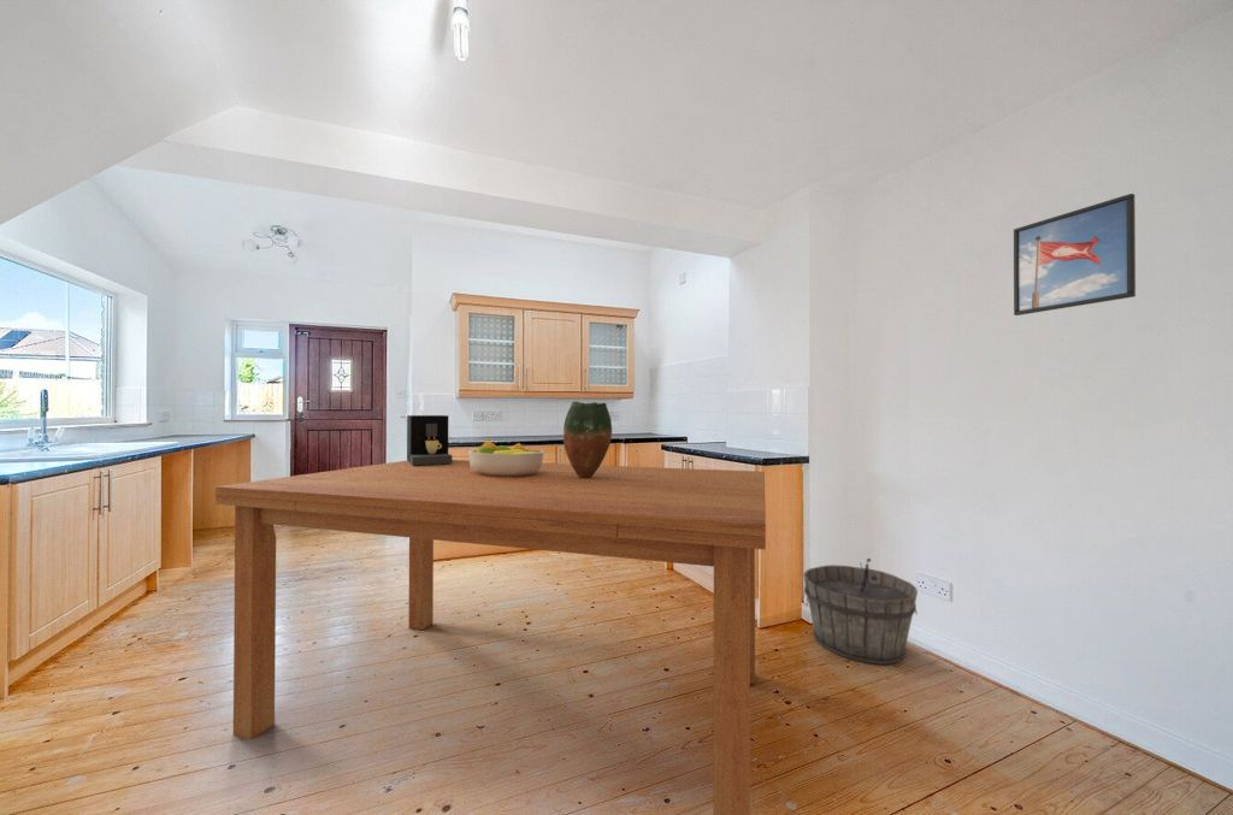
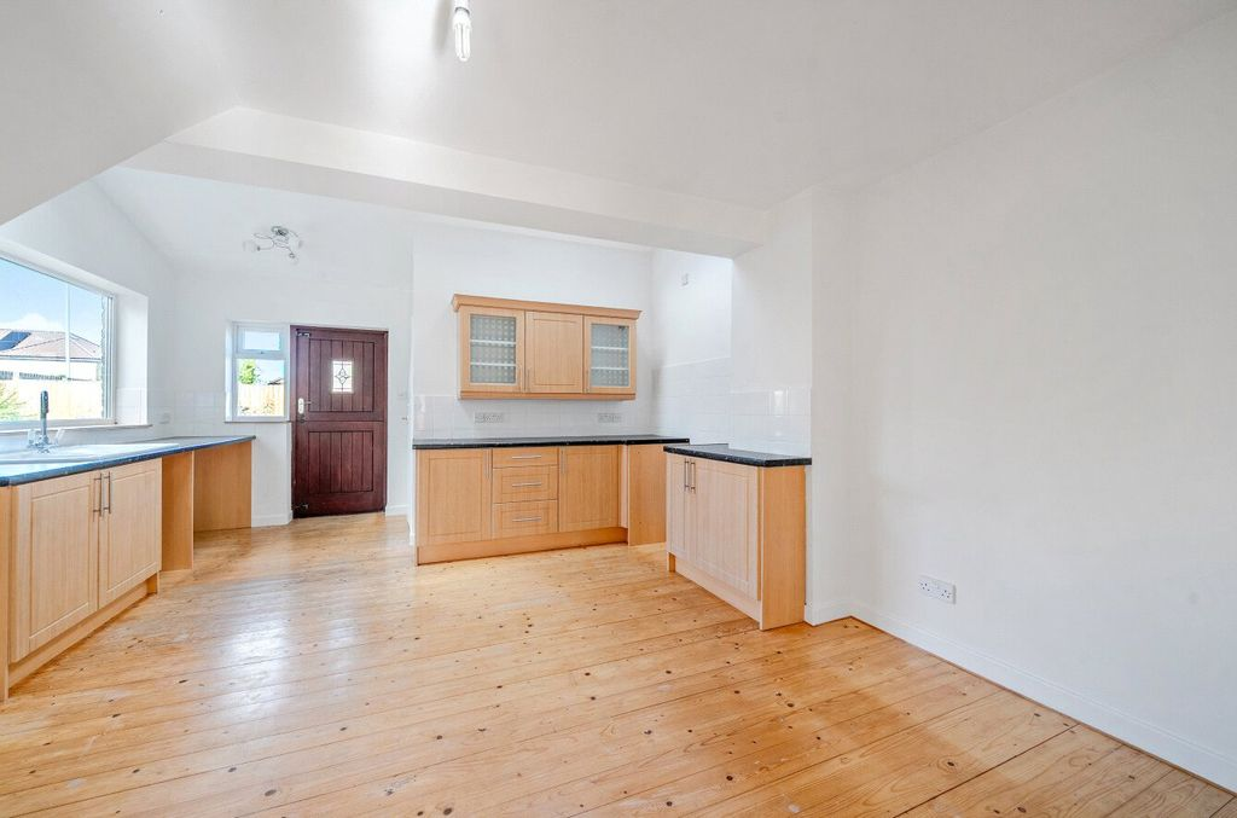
- dining table [214,459,767,815]
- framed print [1013,193,1137,317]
- fruit bowl [467,439,545,477]
- vase [562,401,613,478]
- coffee maker [406,414,454,465]
- wooden bucket [801,557,919,666]
